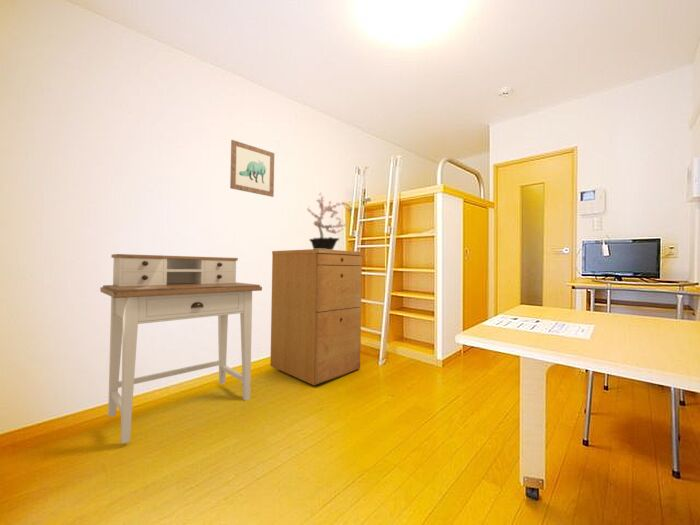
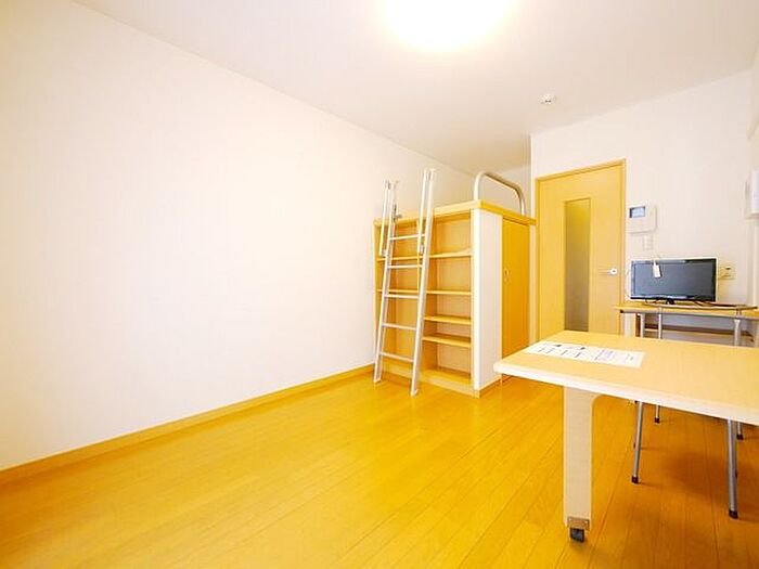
- filing cabinet [269,248,364,386]
- potted plant [307,192,354,250]
- desk [99,253,263,445]
- wall art [229,139,275,198]
